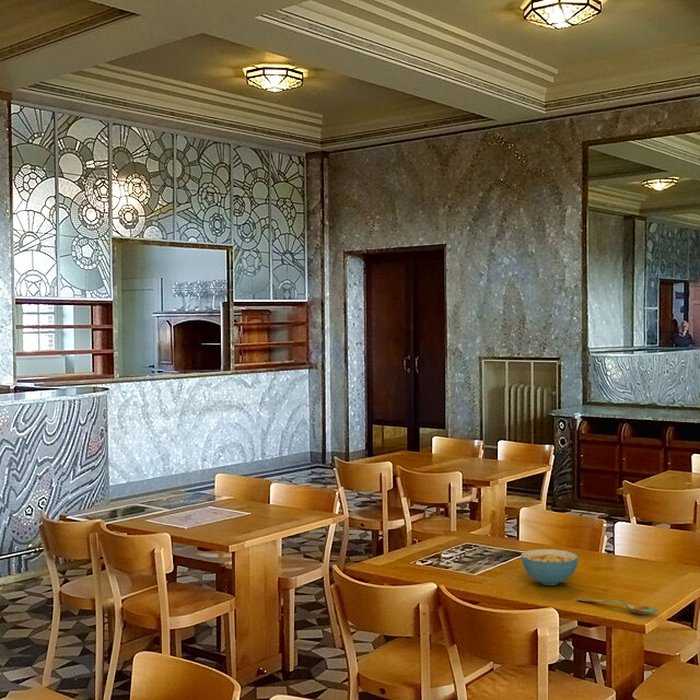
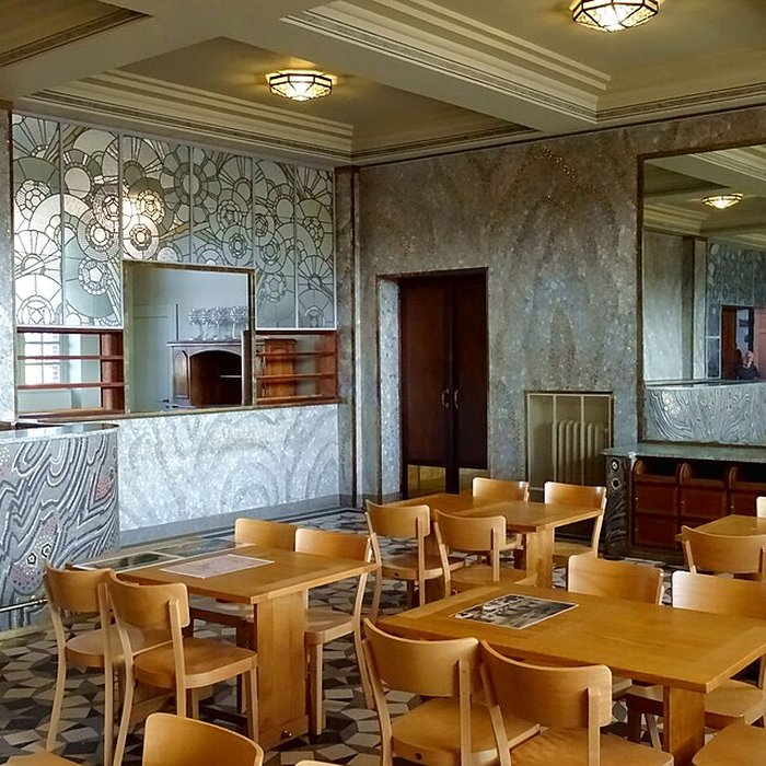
- spoon [576,597,659,615]
- cereal bowl [520,548,579,586]
